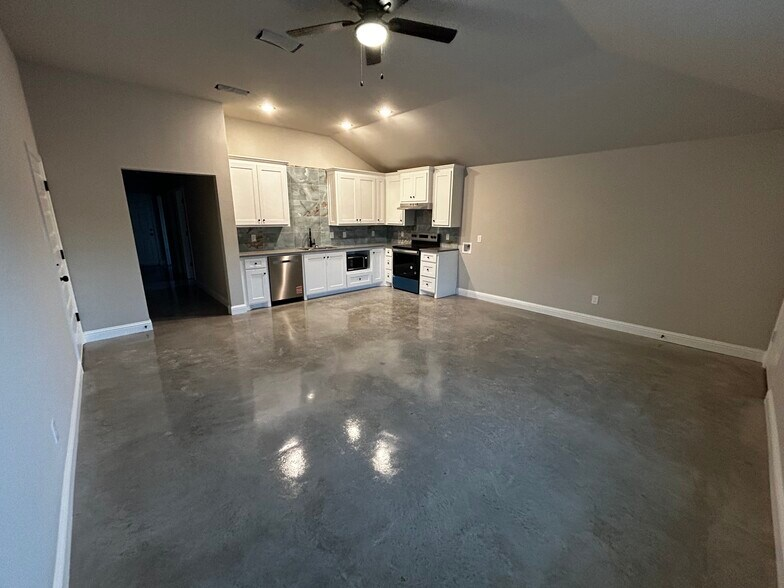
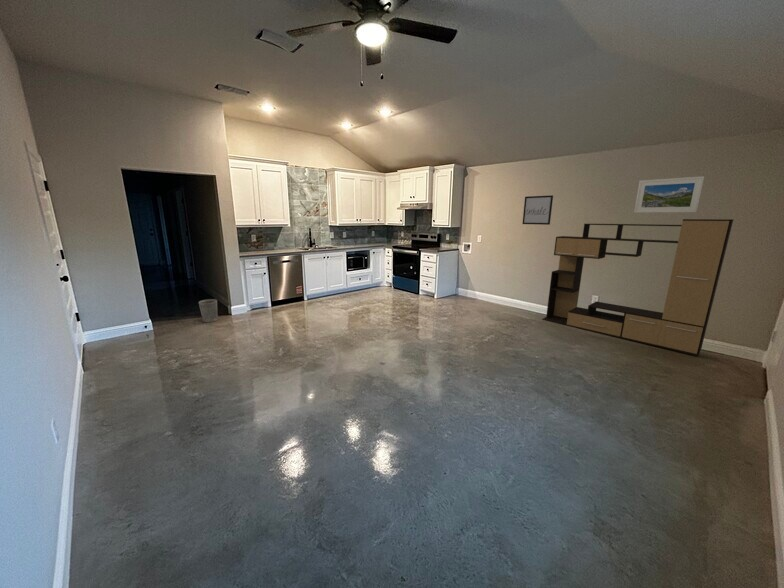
+ wastebasket [198,298,219,323]
+ media console [541,218,734,357]
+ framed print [633,175,705,214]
+ wall art [522,194,554,226]
